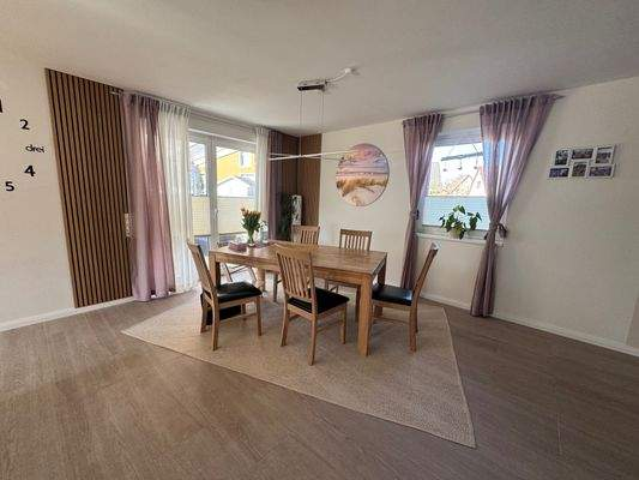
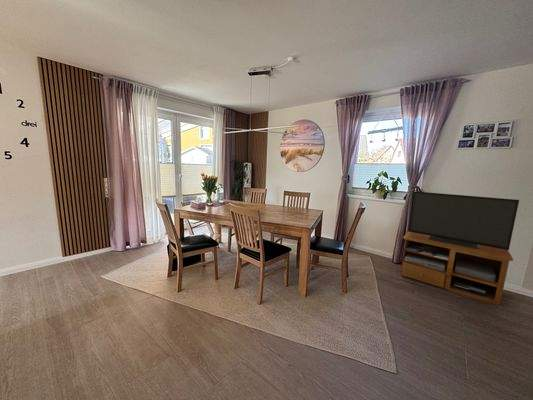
+ tv stand [400,190,520,307]
